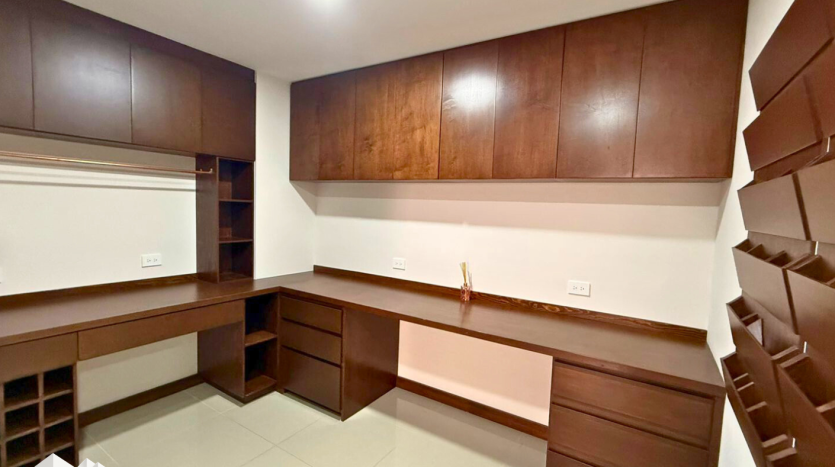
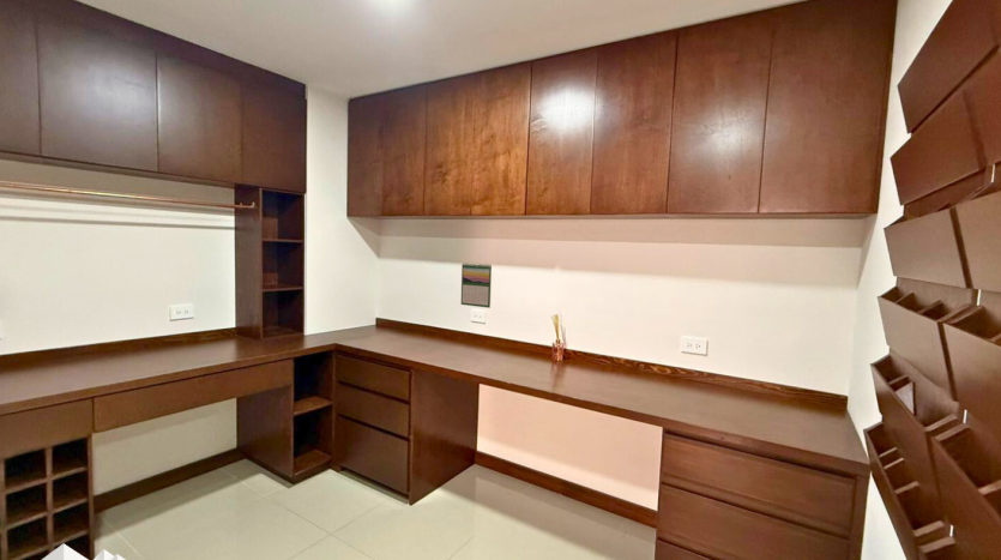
+ calendar [460,261,493,309]
